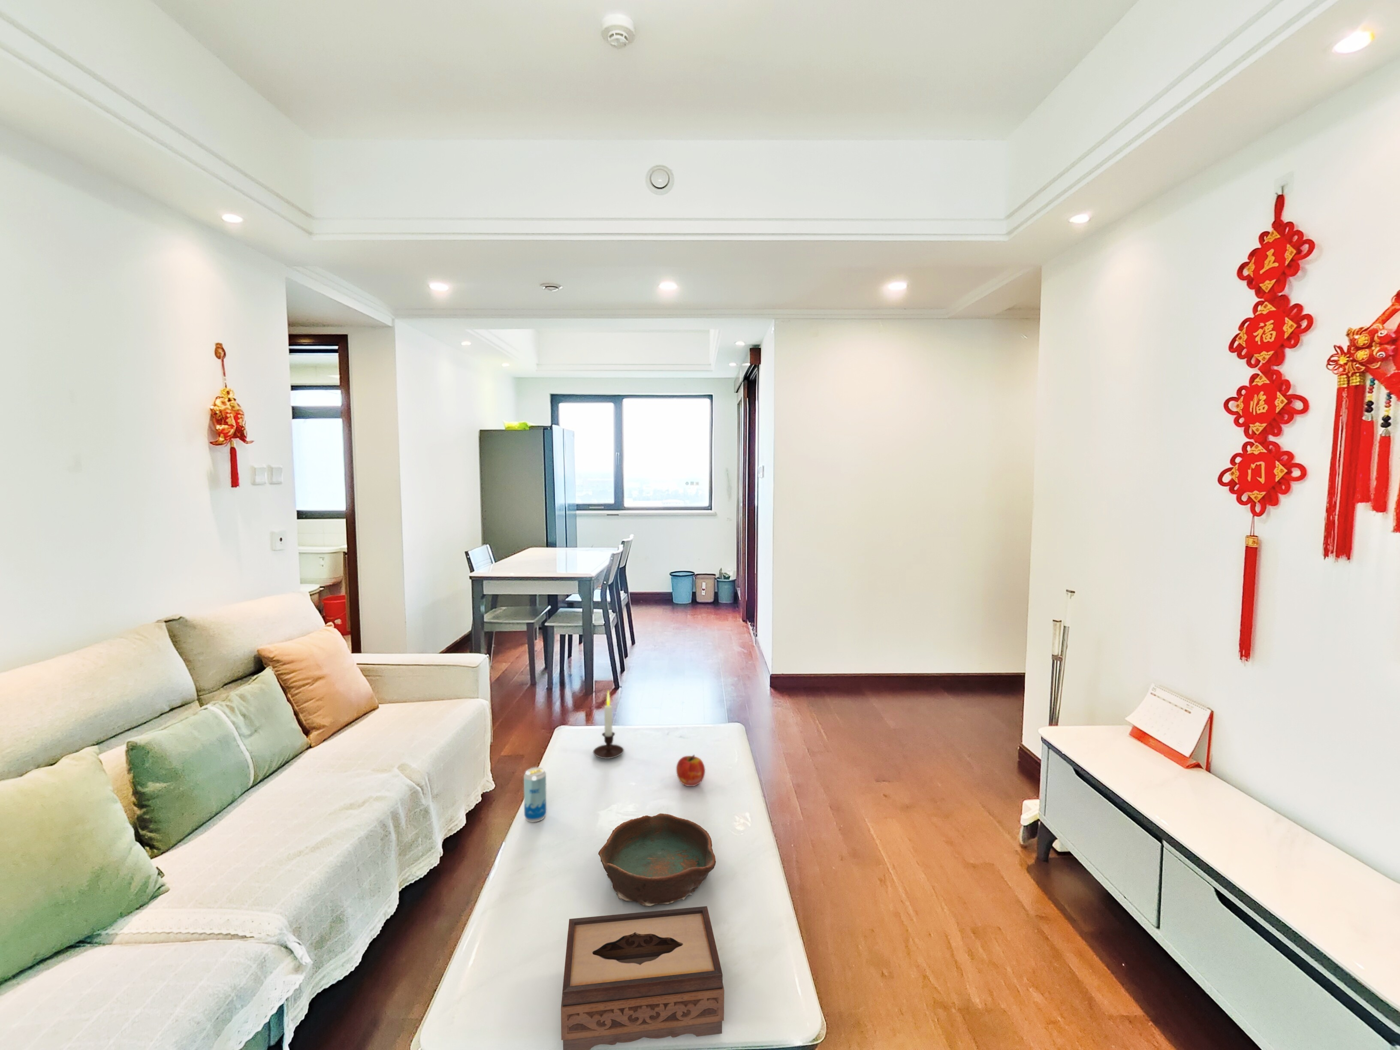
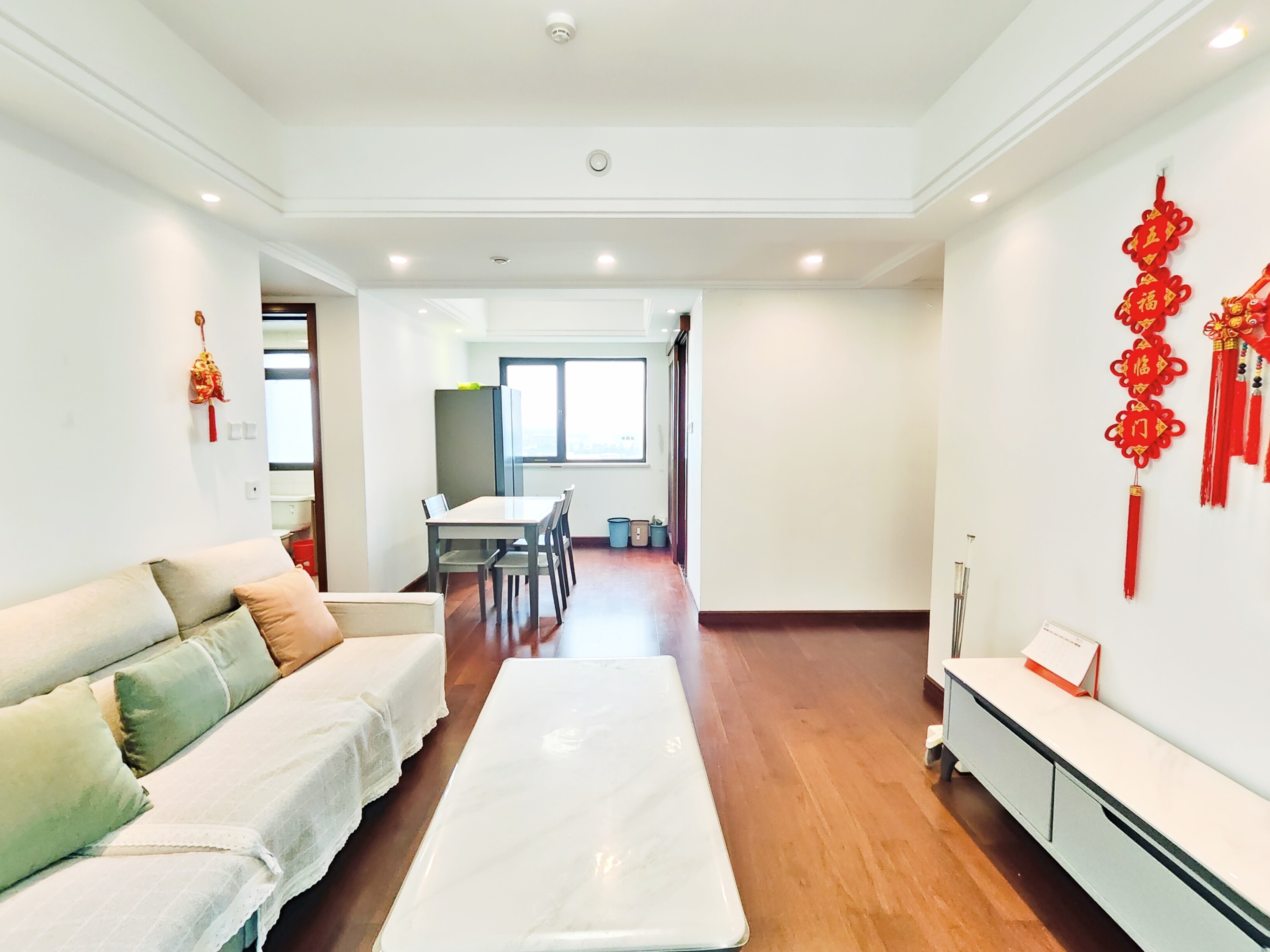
- beverage can [524,767,547,823]
- tissue box [561,906,724,1050]
- bowl [597,813,717,907]
- candle [593,689,624,759]
- apple [676,754,706,786]
